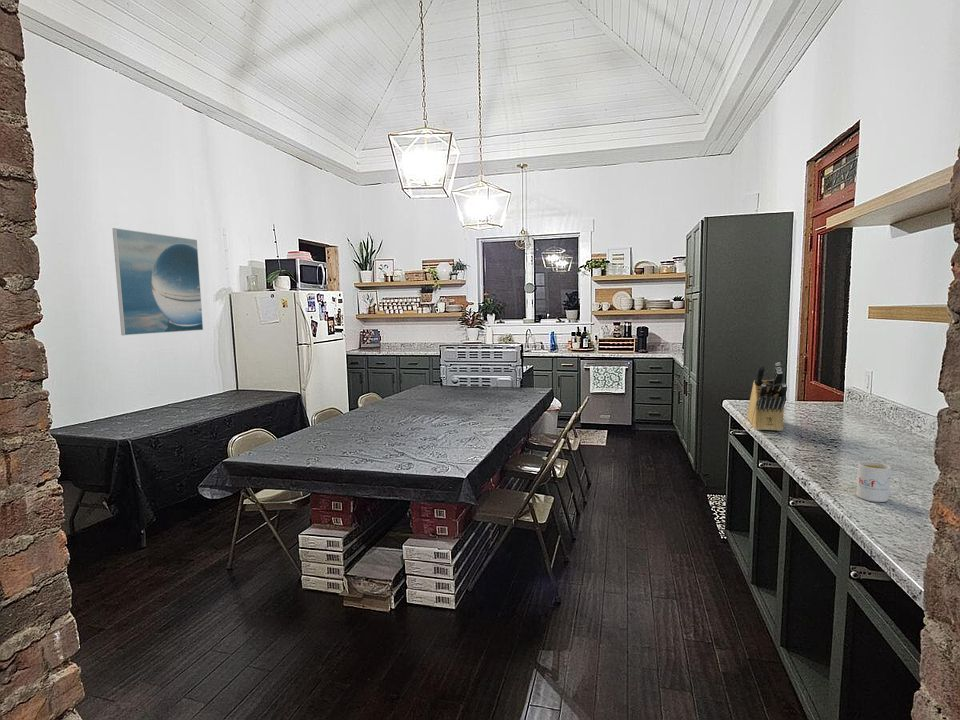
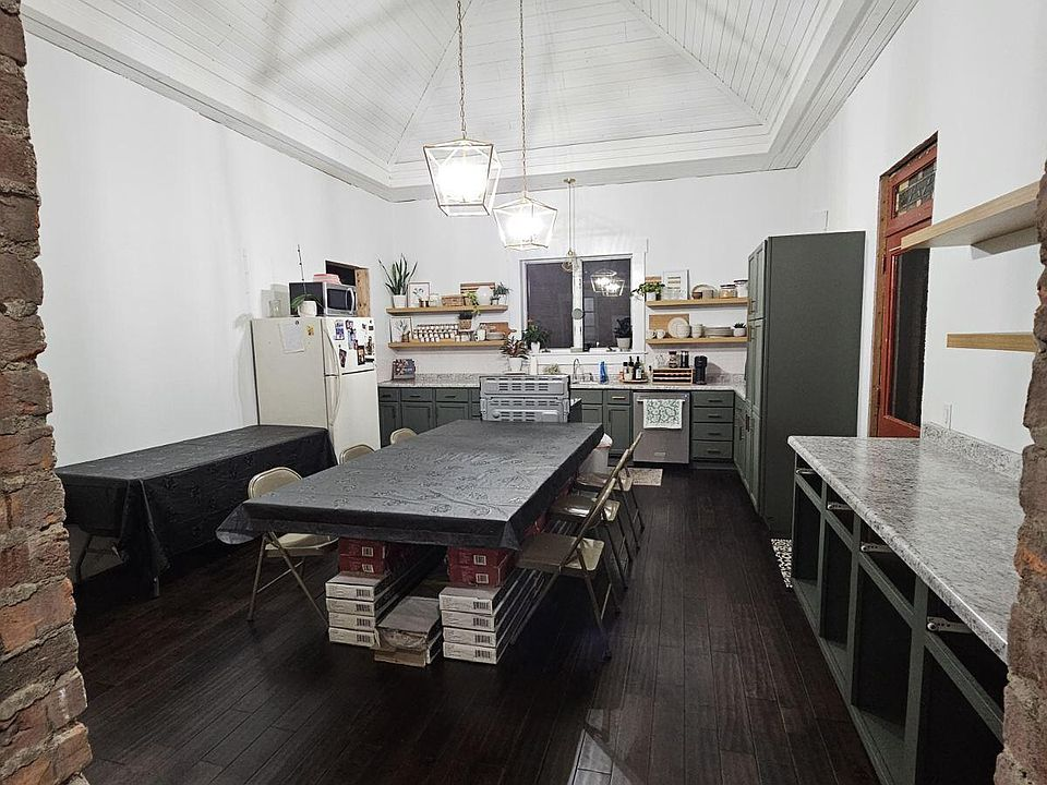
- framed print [111,227,204,336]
- mug [856,460,904,503]
- knife block [746,361,788,432]
